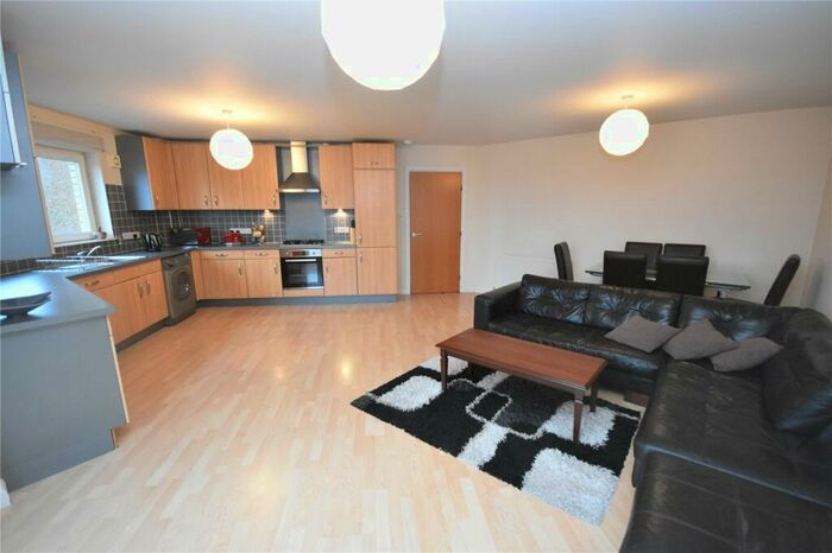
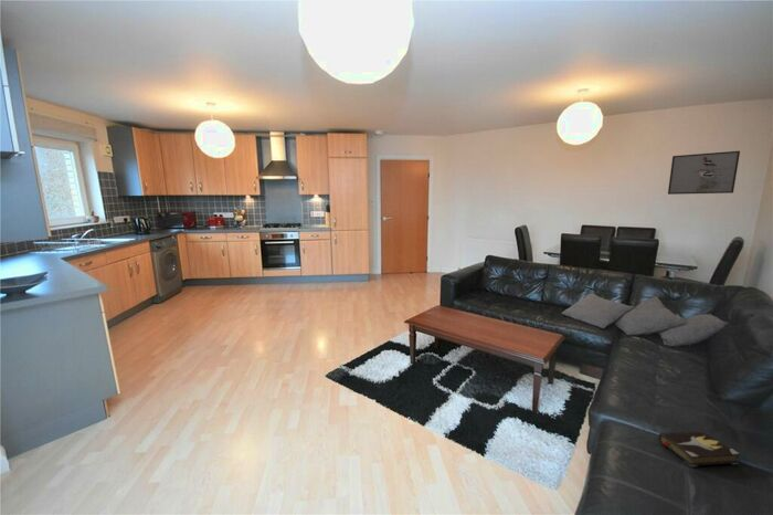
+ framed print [667,150,741,196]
+ hardback book [657,430,741,467]
